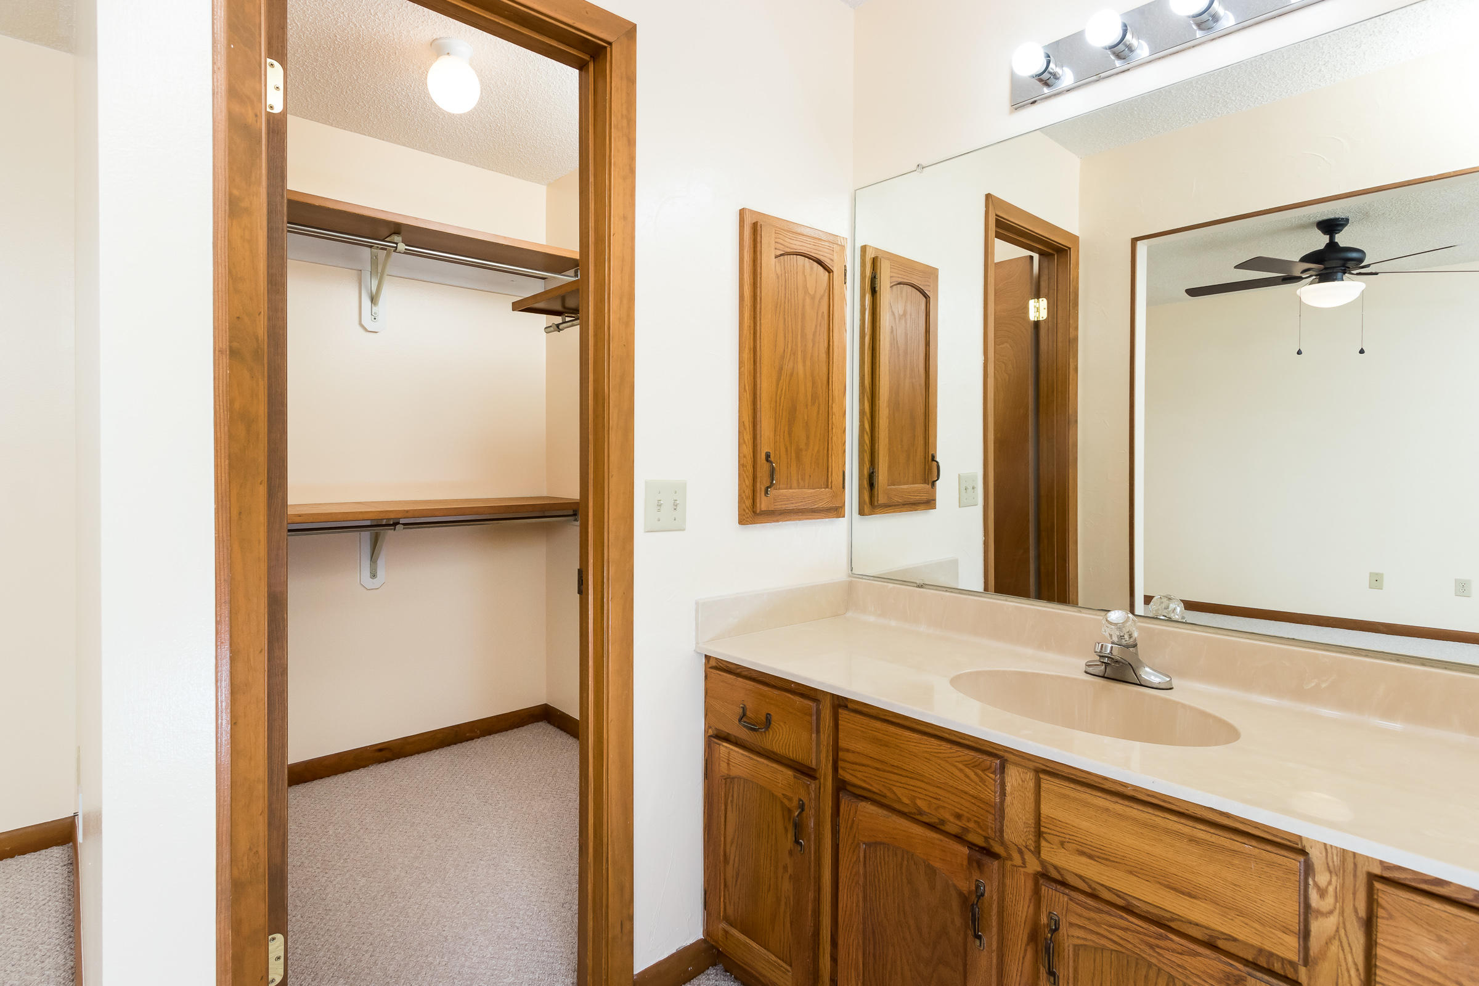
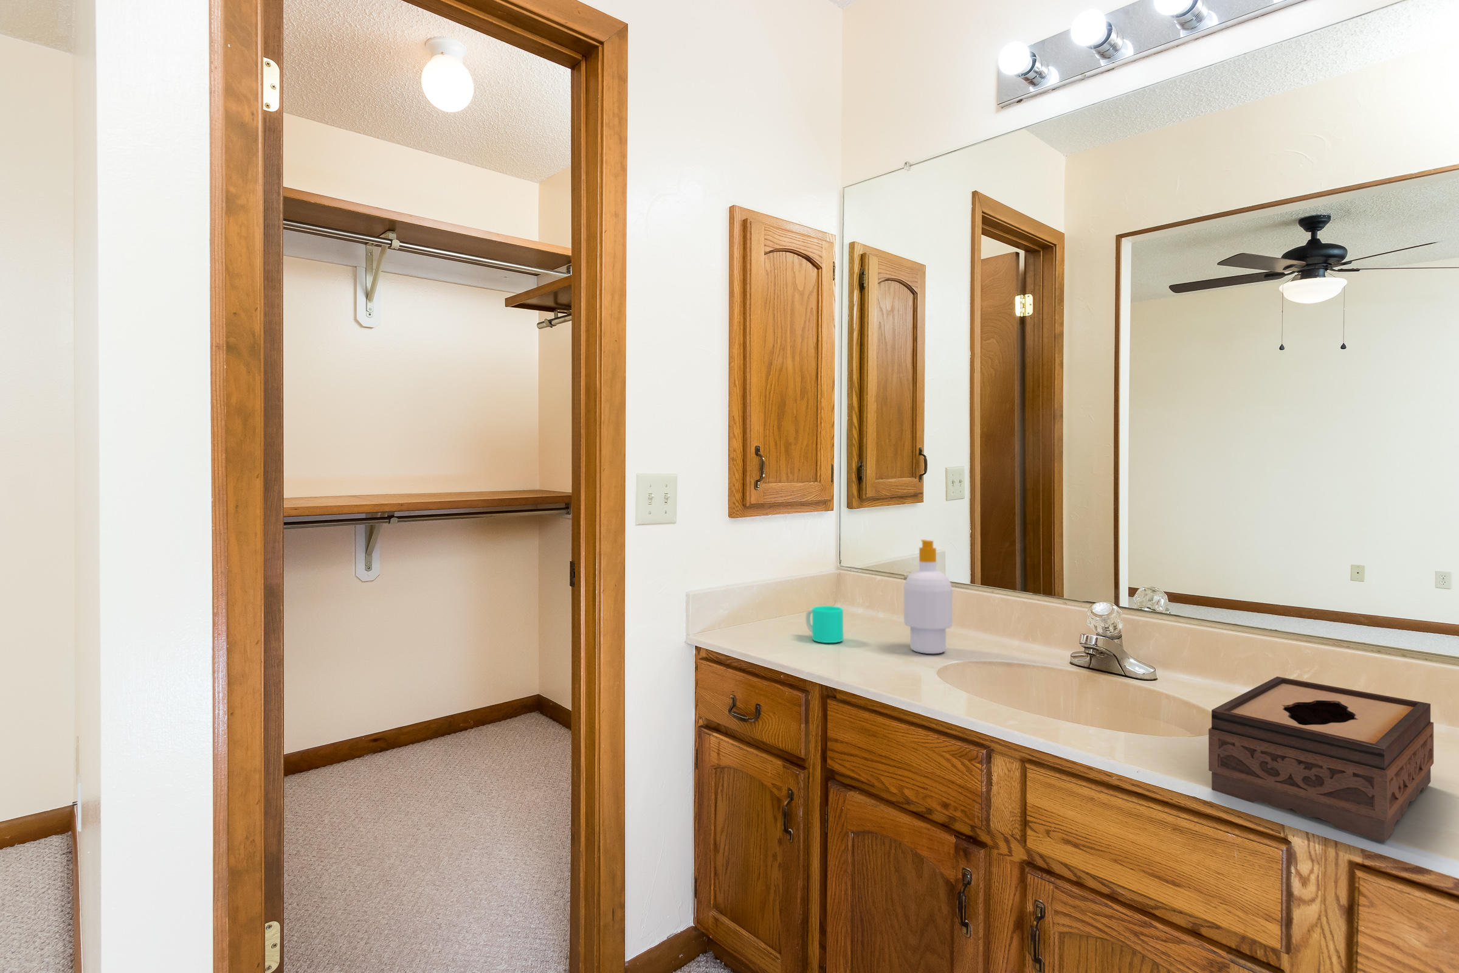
+ tissue box [1208,677,1434,843]
+ cup [804,605,843,643]
+ soap bottle [903,539,953,655]
